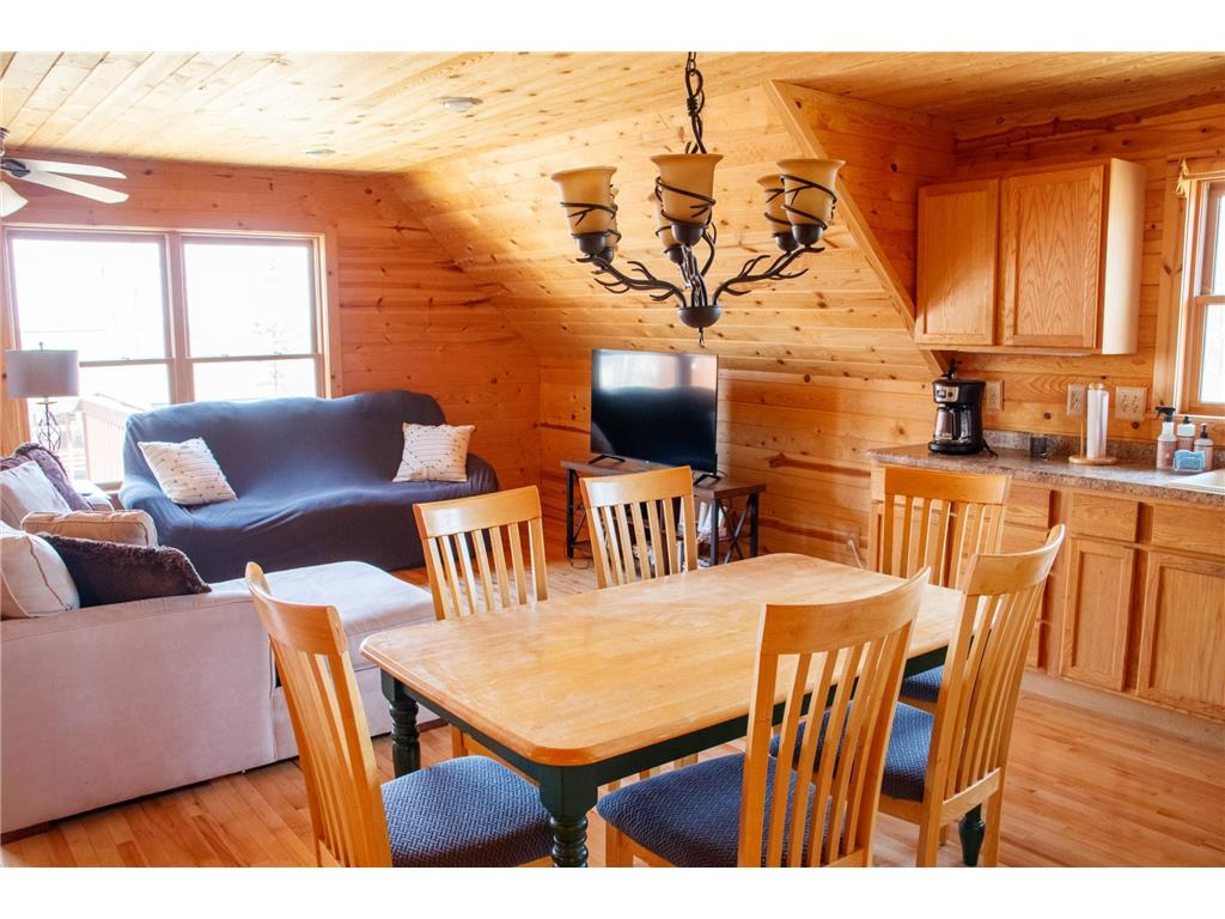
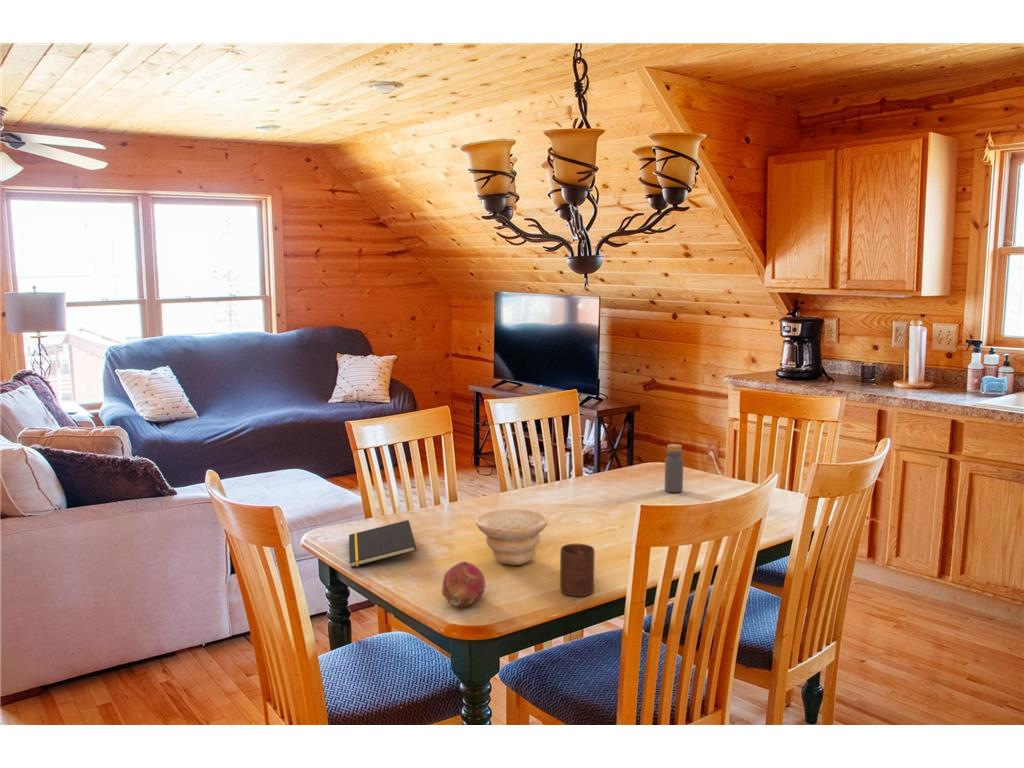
+ cup [559,543,596,597]
+ bottle [664,443,684,493]
+ bowl [475,508,549,566]
+ notepad [348,519,418,568]
+ fruit [441,560,486,608]
